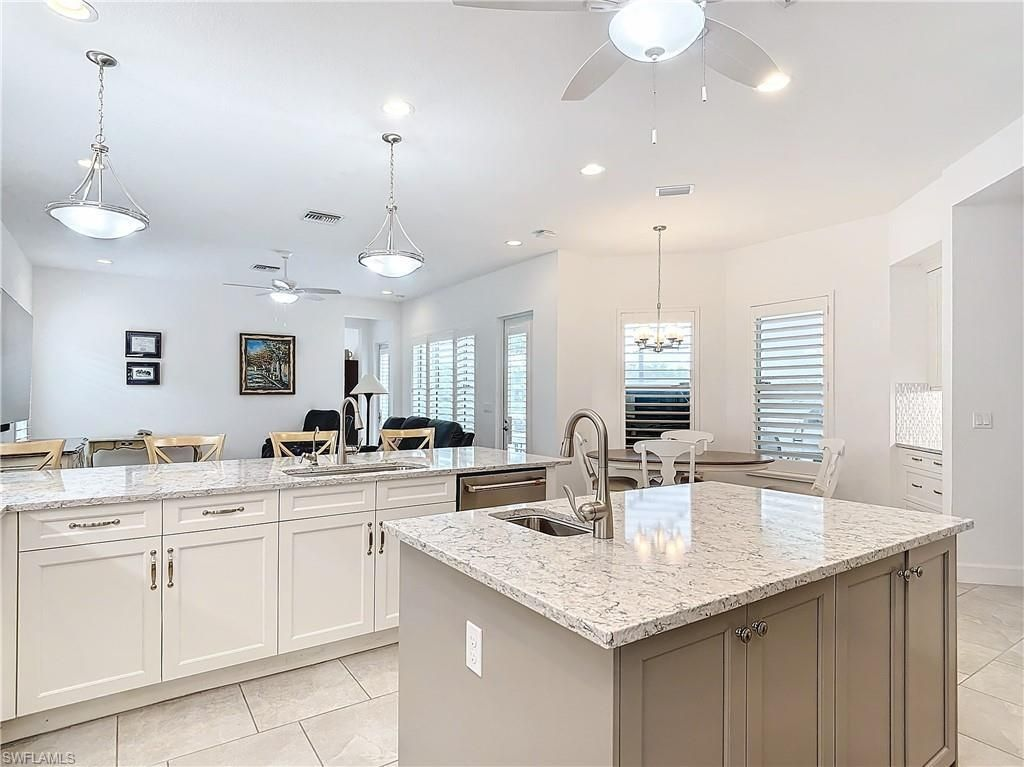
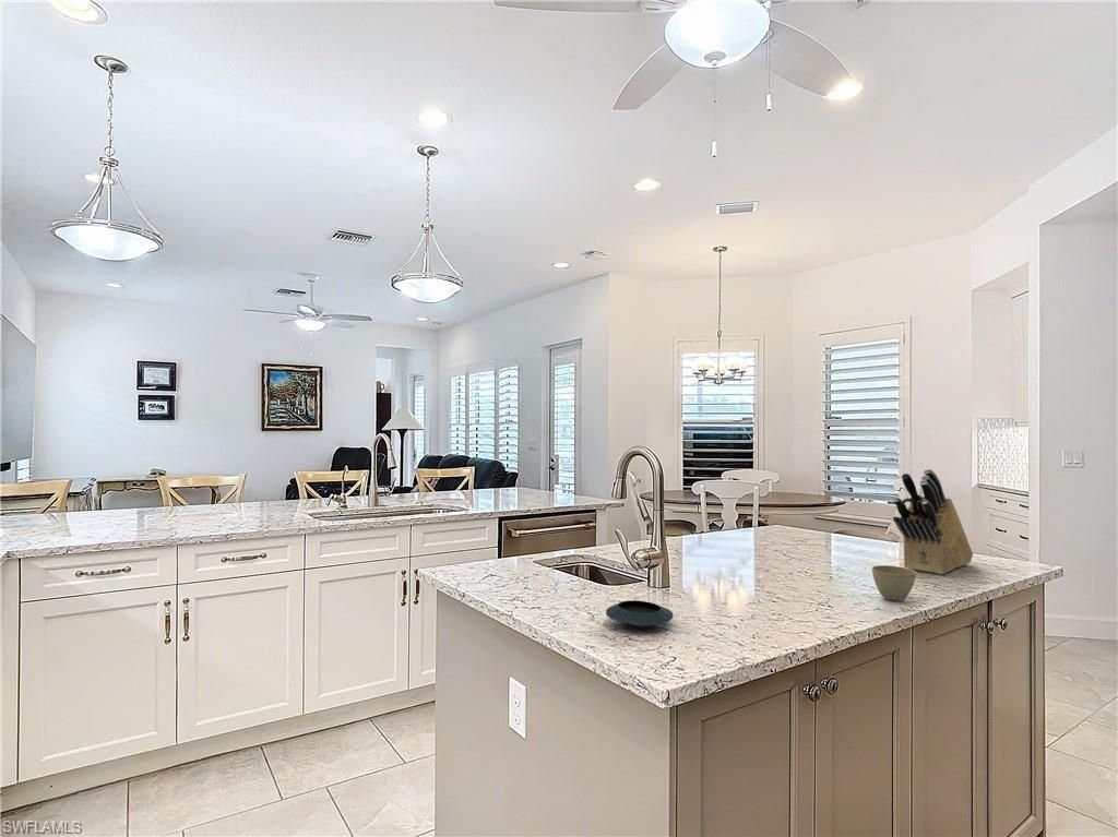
+ flower pot [871,564,917,601]
+ knife block [892,468,974,575]
+ saucer [605,599,675,627]
